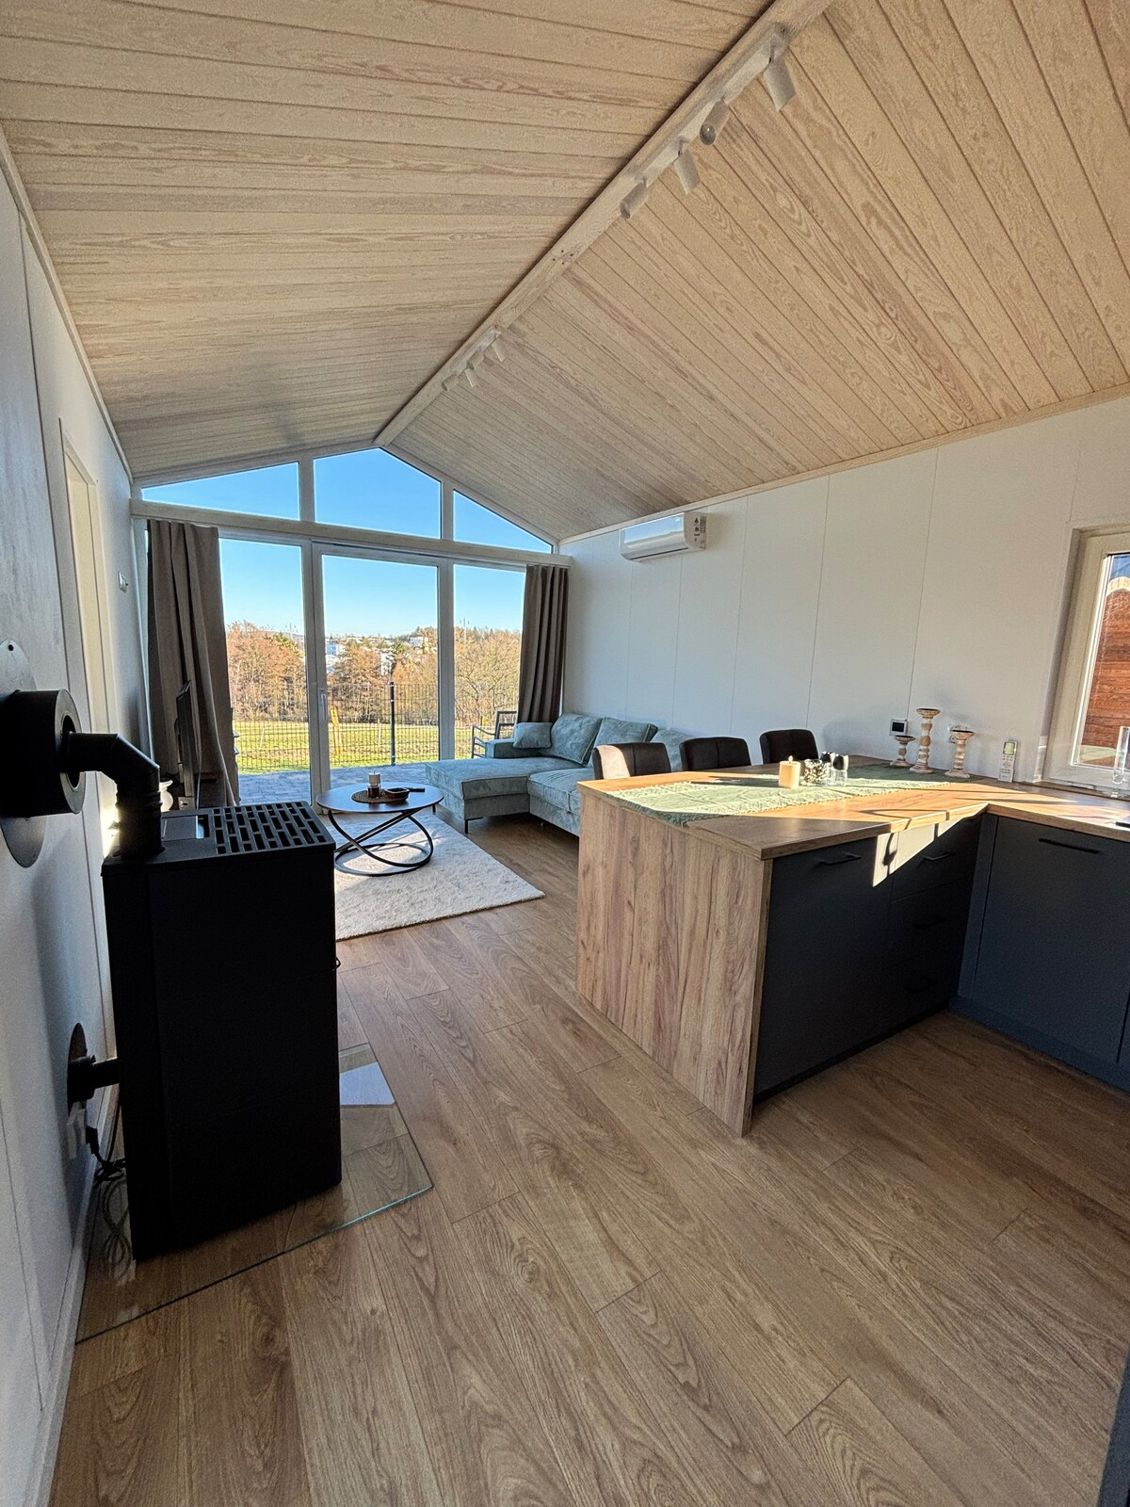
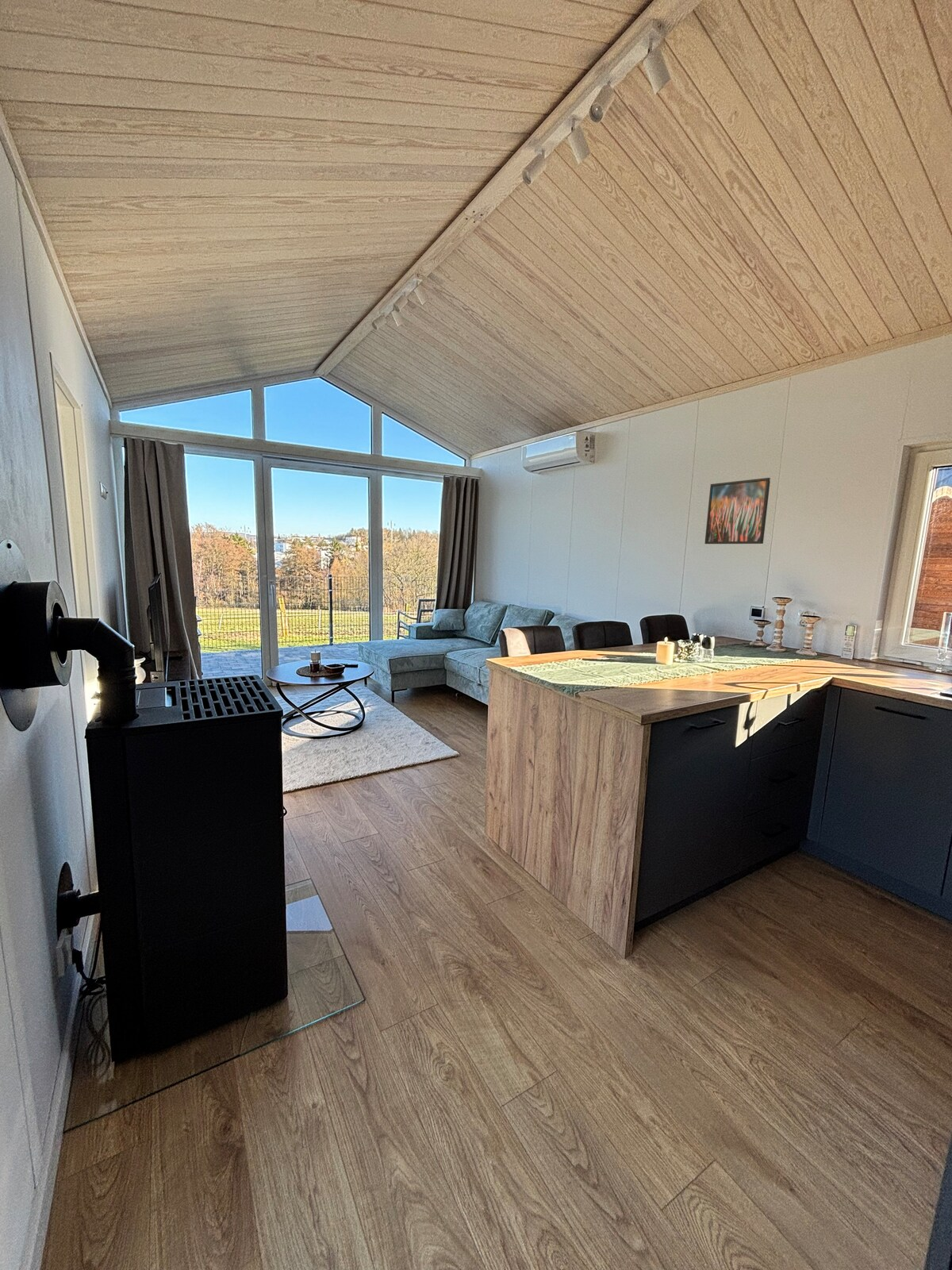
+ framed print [704,477,771,545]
